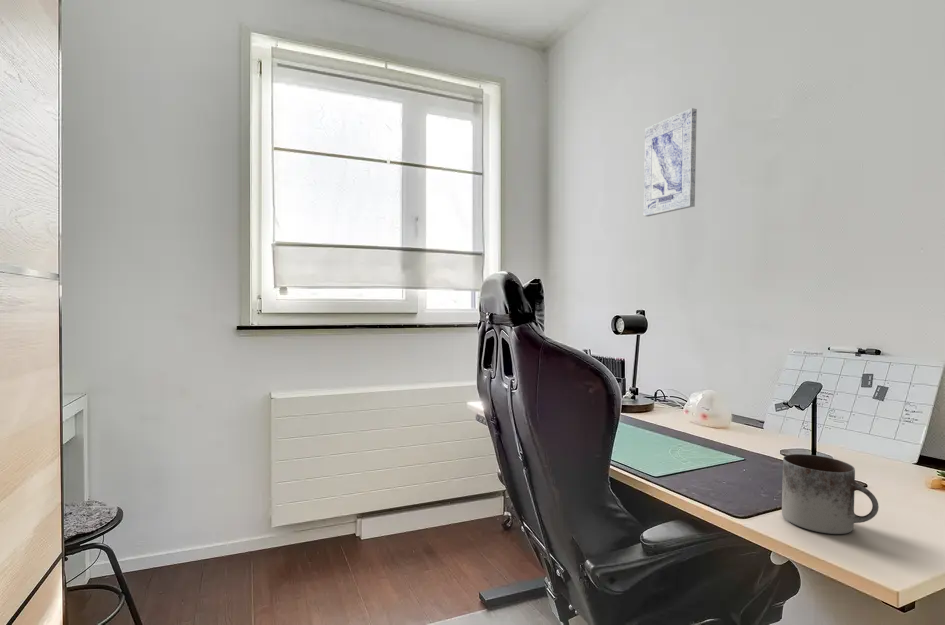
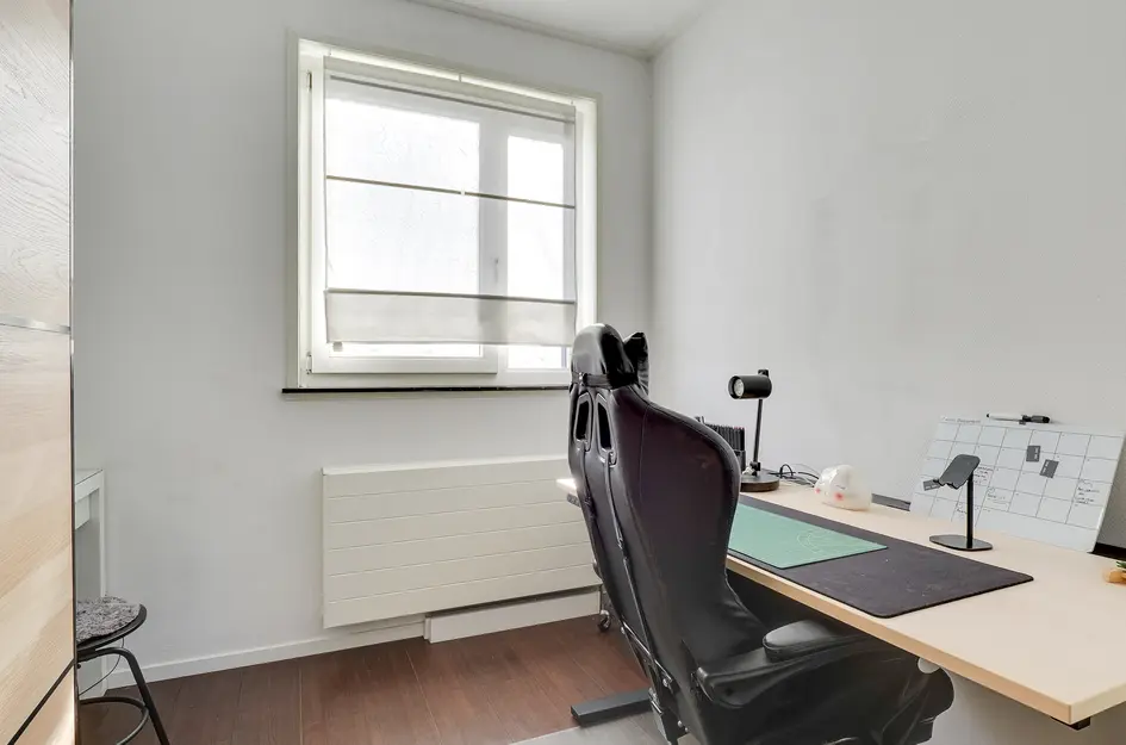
- mug [781,453,880,535]
- wall art [643,107,698,217]
